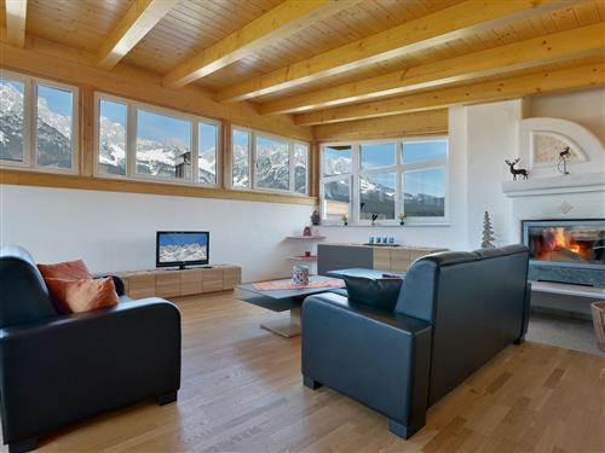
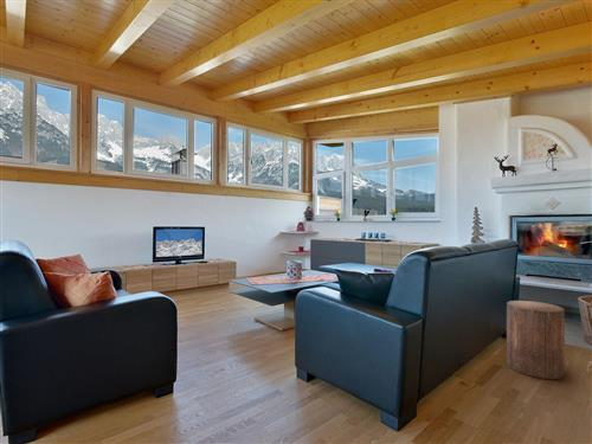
+ stool [506,300,566,380]
